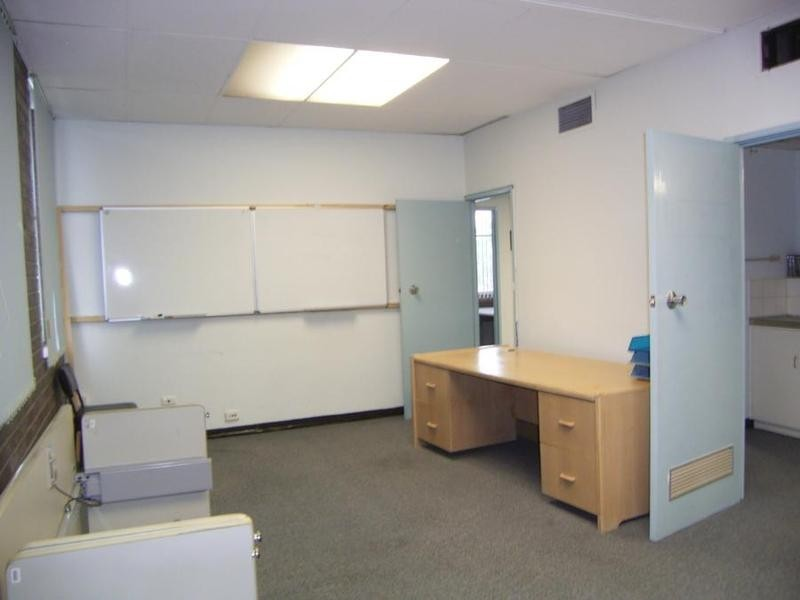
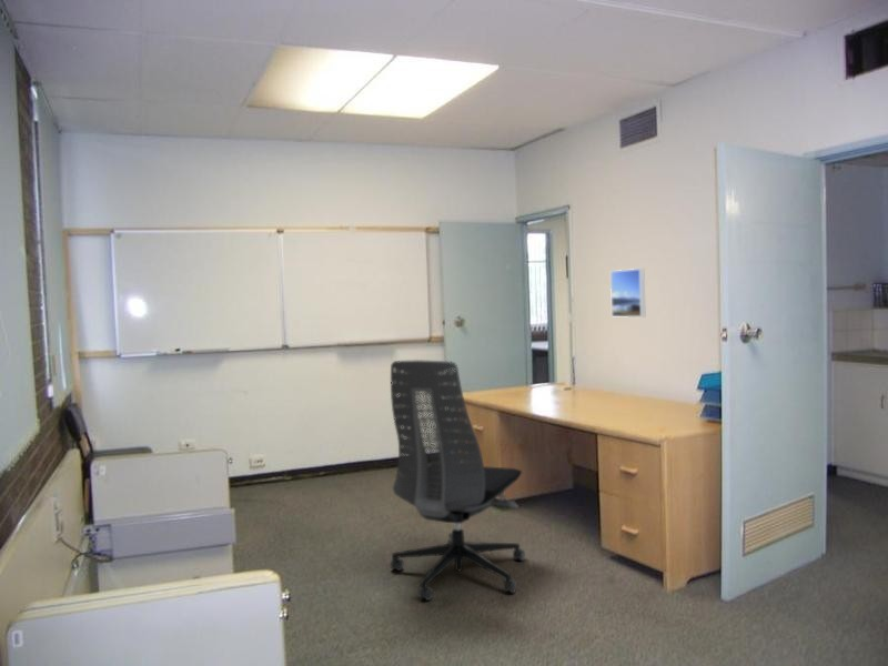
+ office chair [390,359,526,602]
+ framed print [609,268,646,319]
